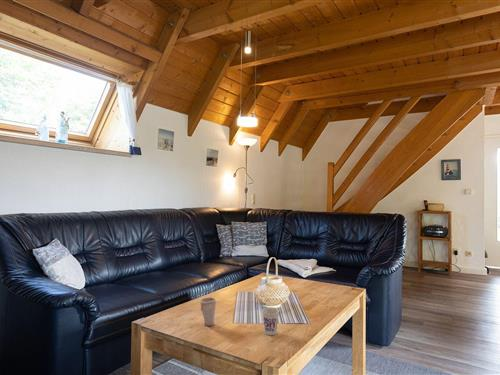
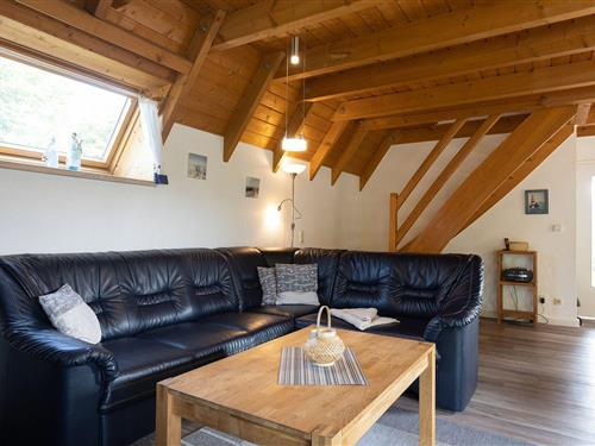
- cup [199,296,217,327]
- cup [261,307,280,336]
